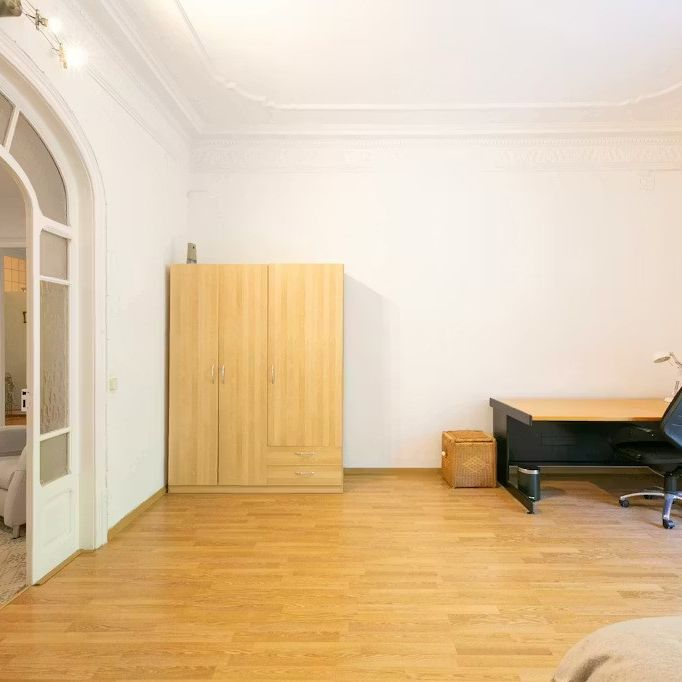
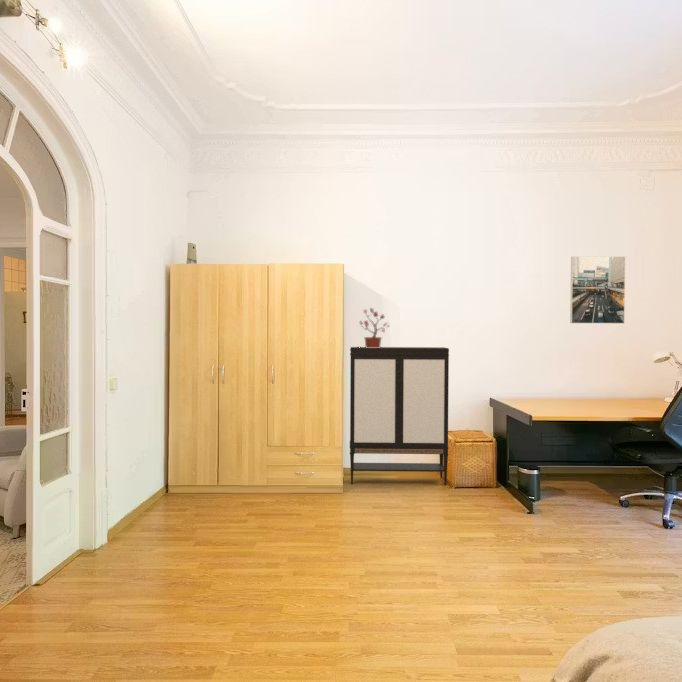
+ potted plant [358,307,391,348]
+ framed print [569,255,626,325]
+ storage cabinet [349,346,450,486]
